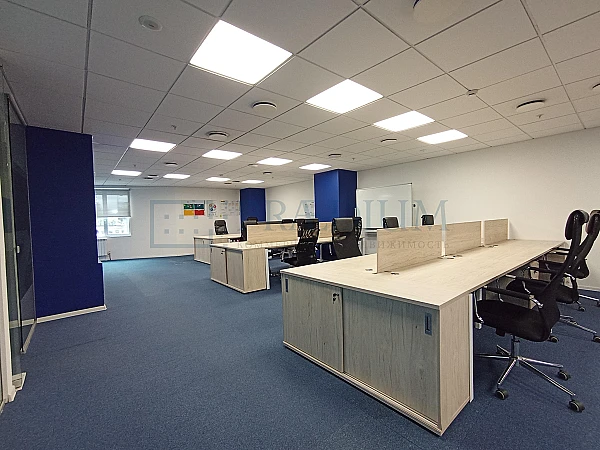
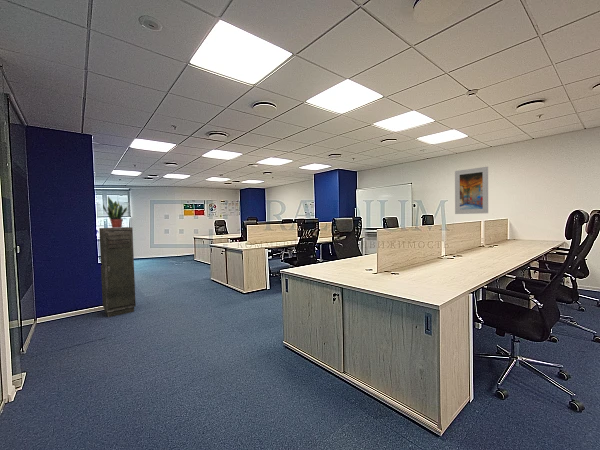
+ storage cabinet [98,226,137,318]
+ potted plant [102,196,128,228]
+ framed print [454,166,489,215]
